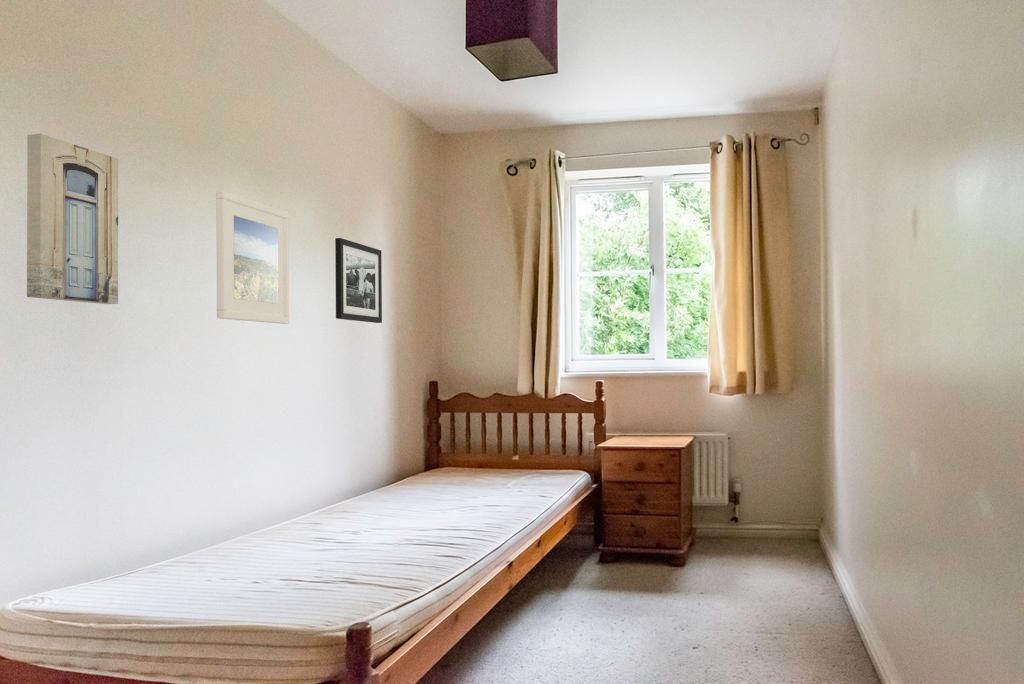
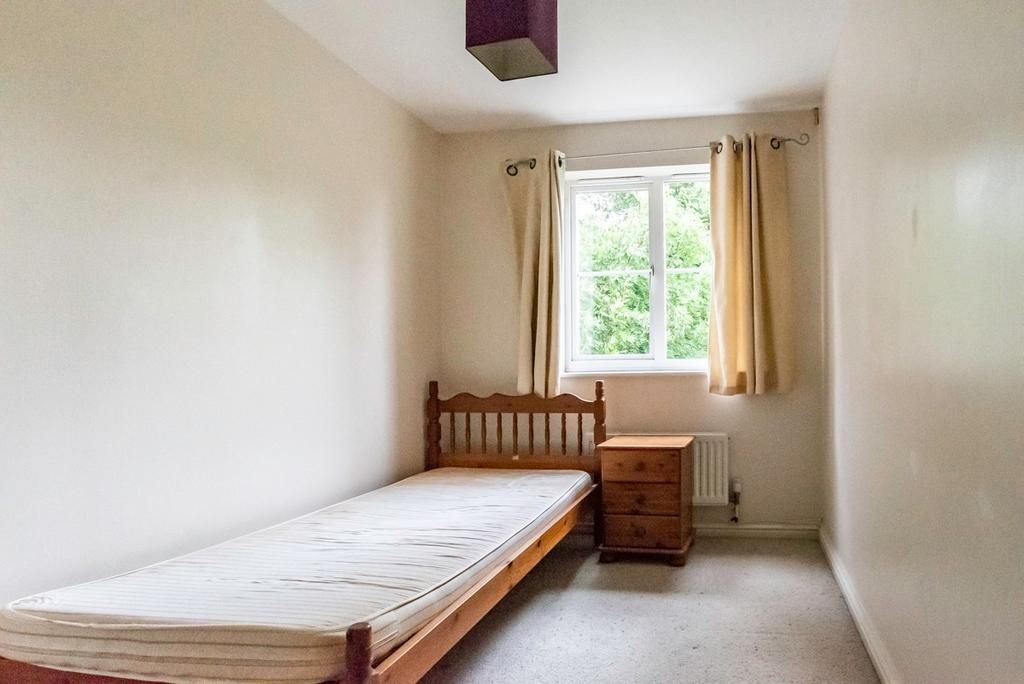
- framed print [216,190,290,325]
- wall art [26,133,119,305]
- picture frame [334,237,383,324]
